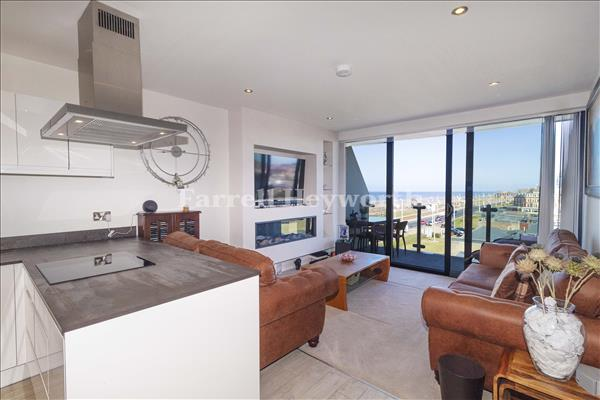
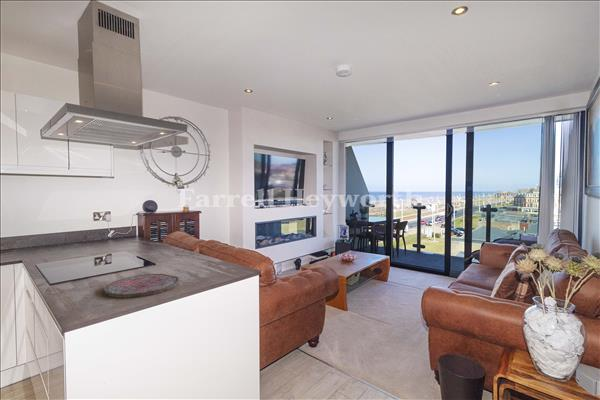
+ cutting board [103,273,180,299]
